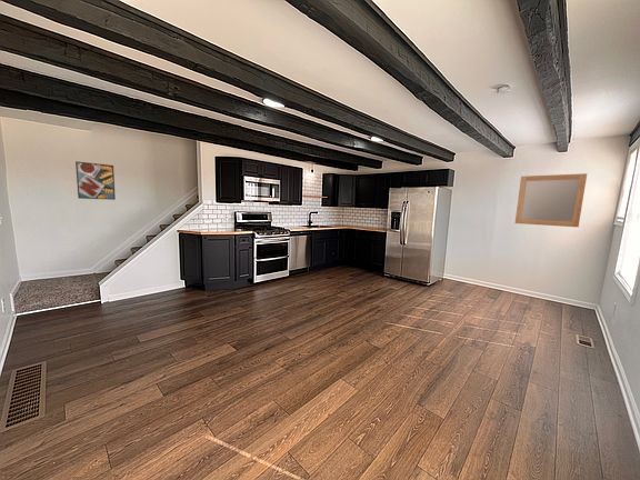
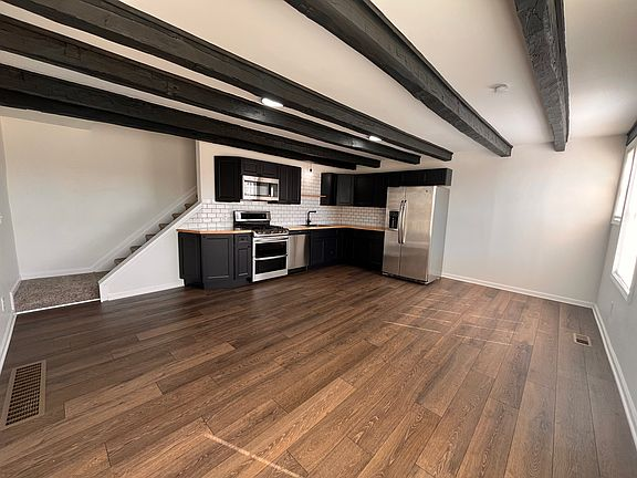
- home mirror [514,172,588,228]
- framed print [74,160,117,201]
